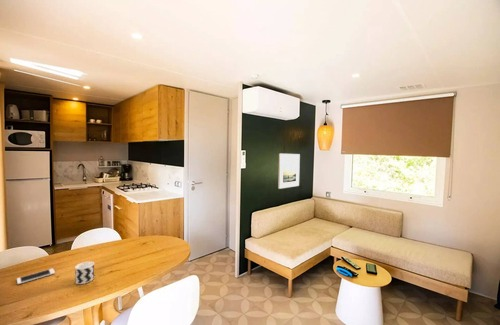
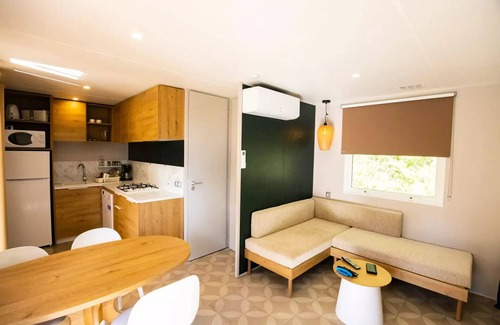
- cup [74,260,95,285]
- cell phone [16,267,56,285]
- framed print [277,153,301,190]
